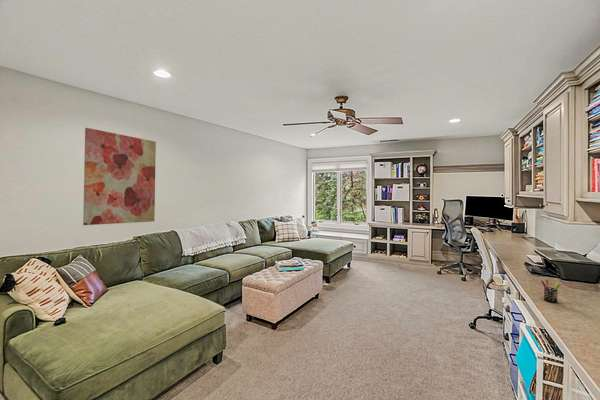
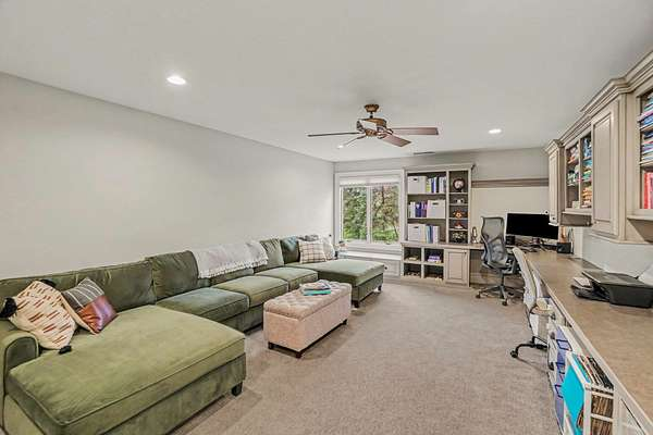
- wall art [82,127,157,226]
- pen holder [540,279,561,304]
